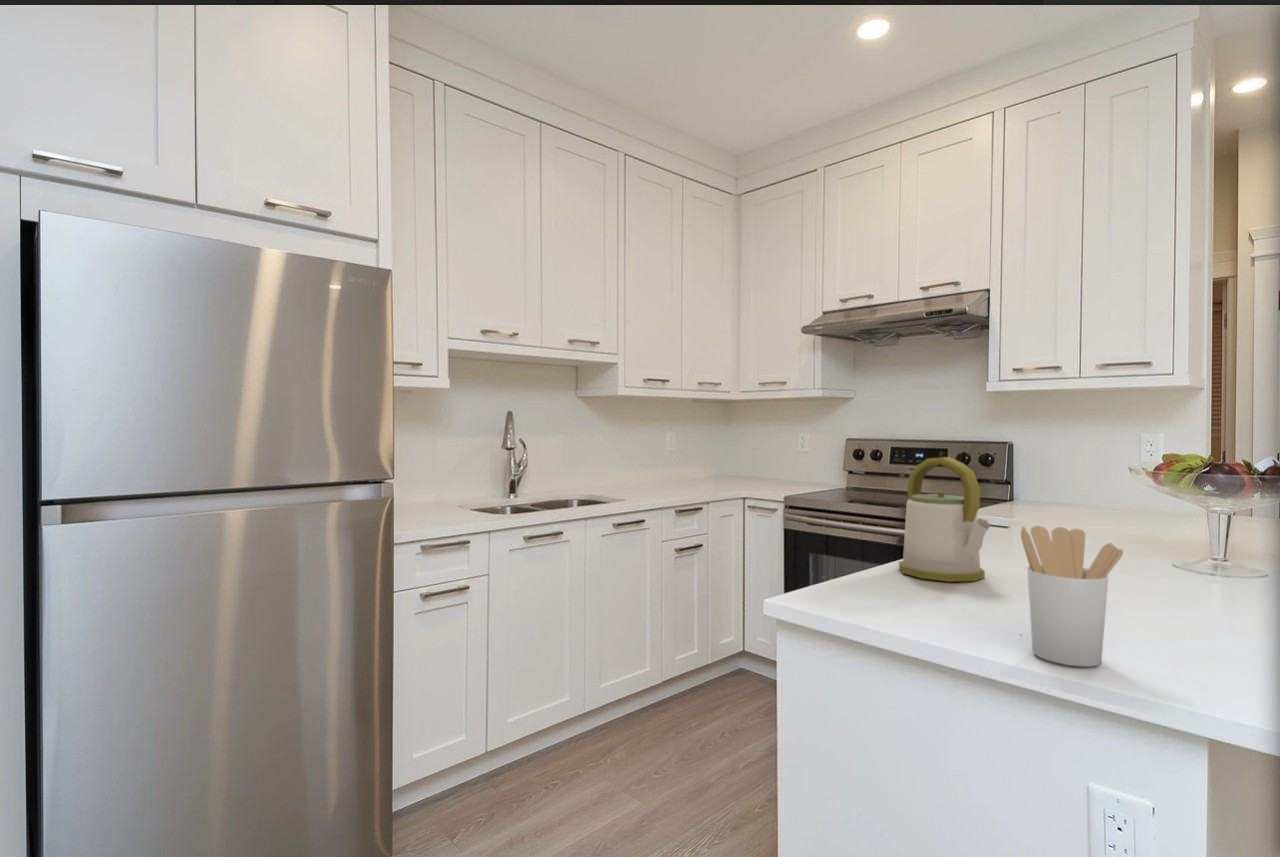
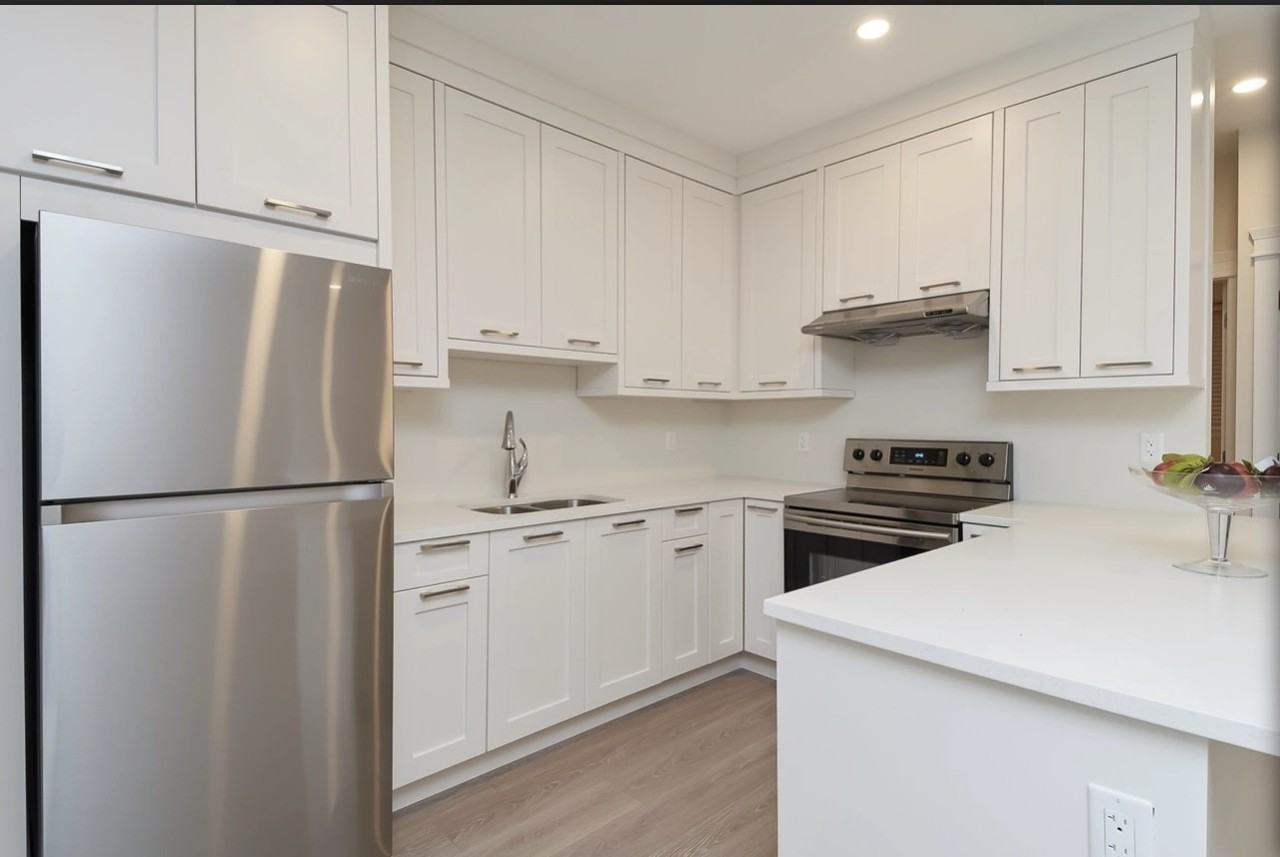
- utensil holder [1020,525,1124,668]
- kettle [898,456,992,583]
